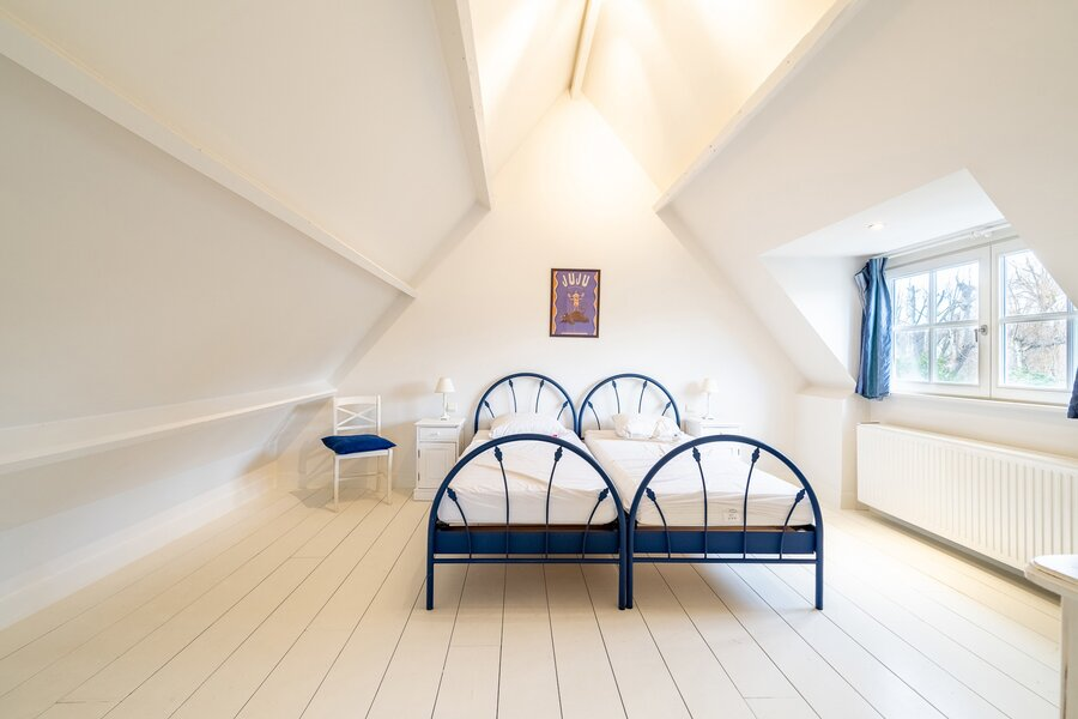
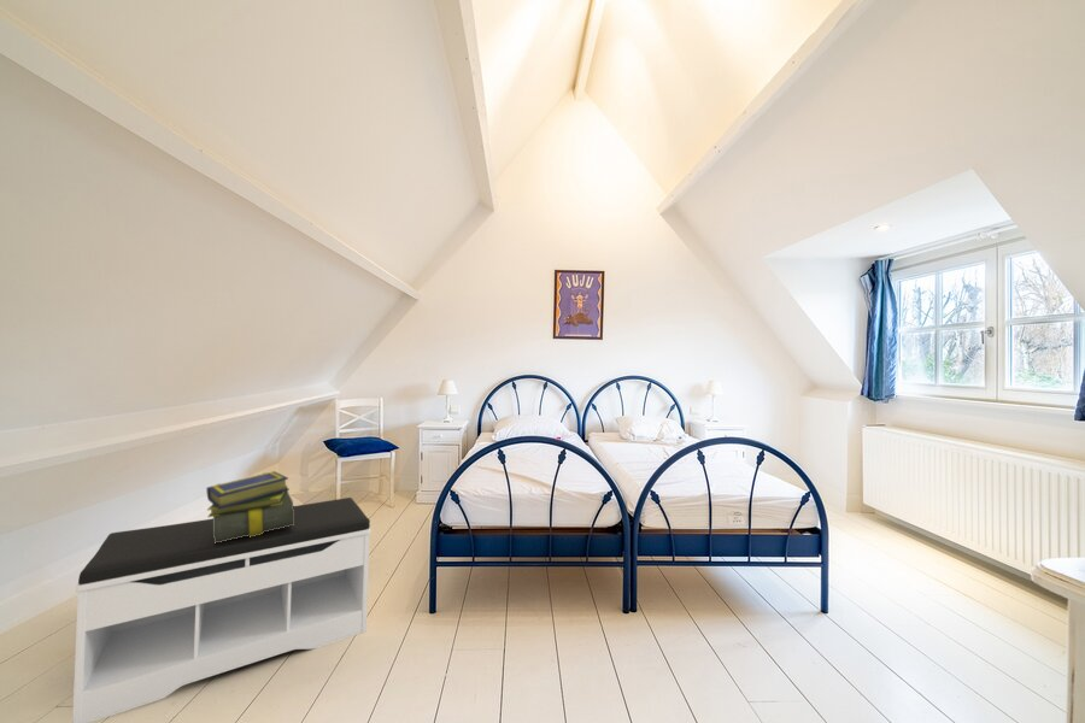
+ bench [71,496,371,723]
+ stack of books [205,470,294,543]
